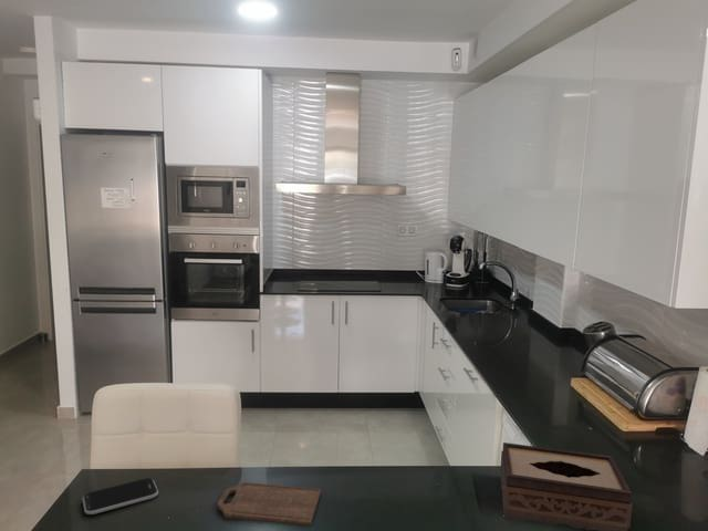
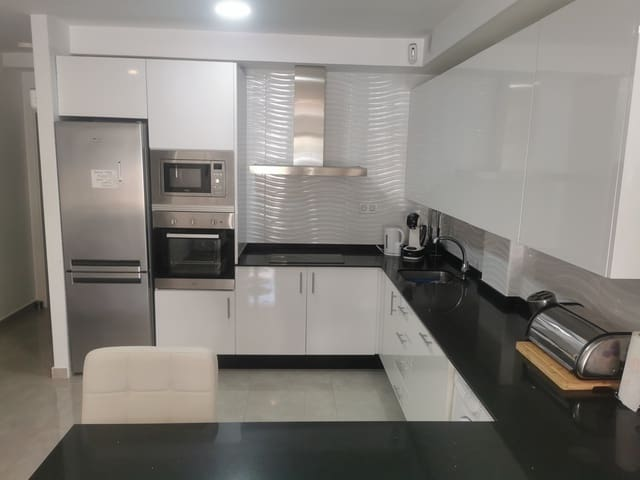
- cutting board [217,481,322,527]
- smartphone [82,477,159,516]
- tissue box [499,441,633,531]
